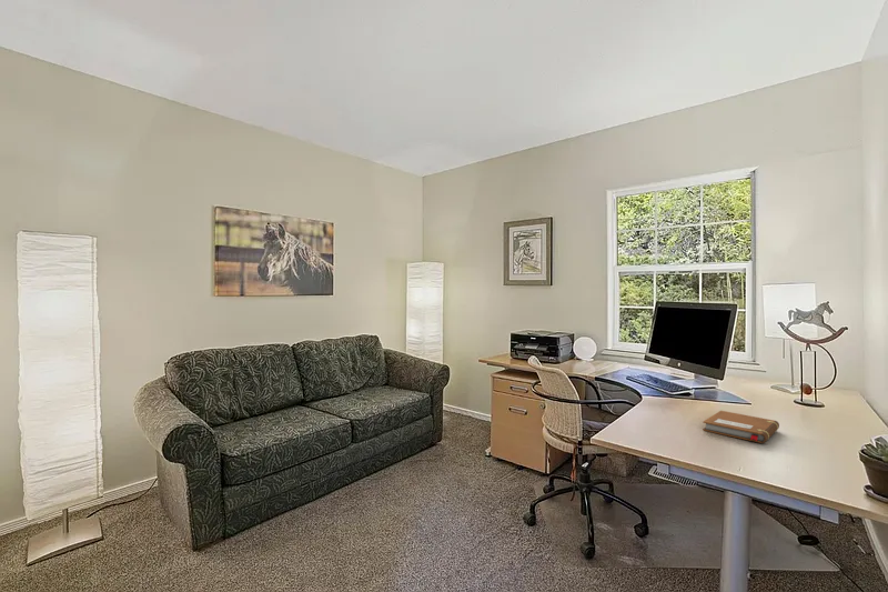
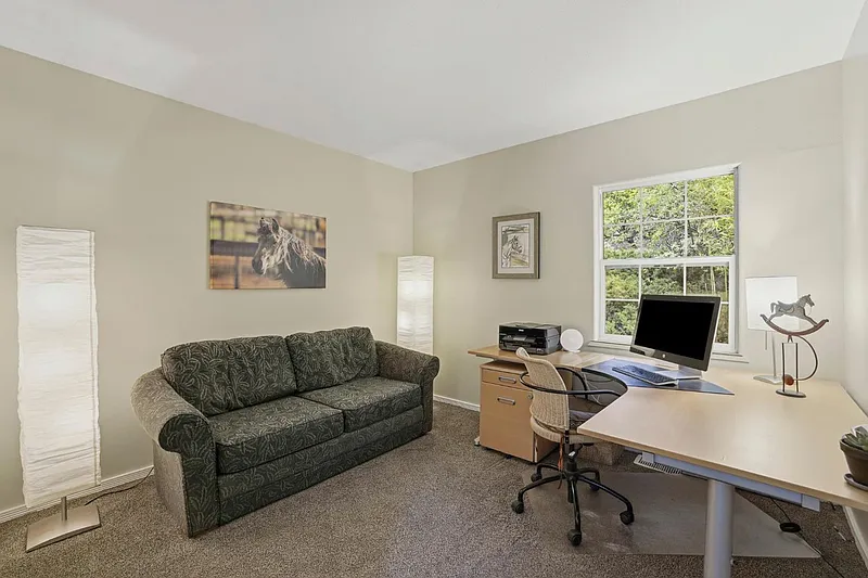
- notebook [702,410,780,444]
